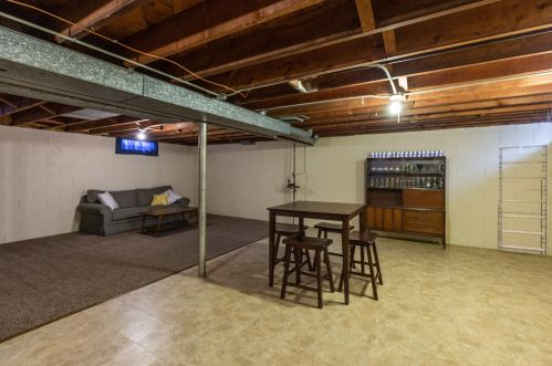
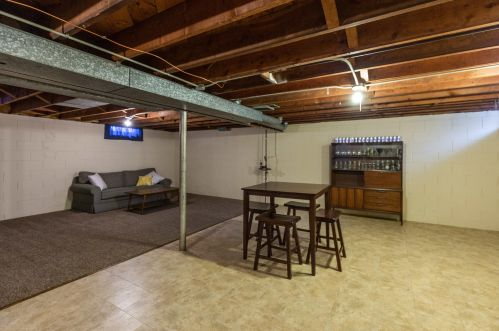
- shelving unit [497,145,548,259]
